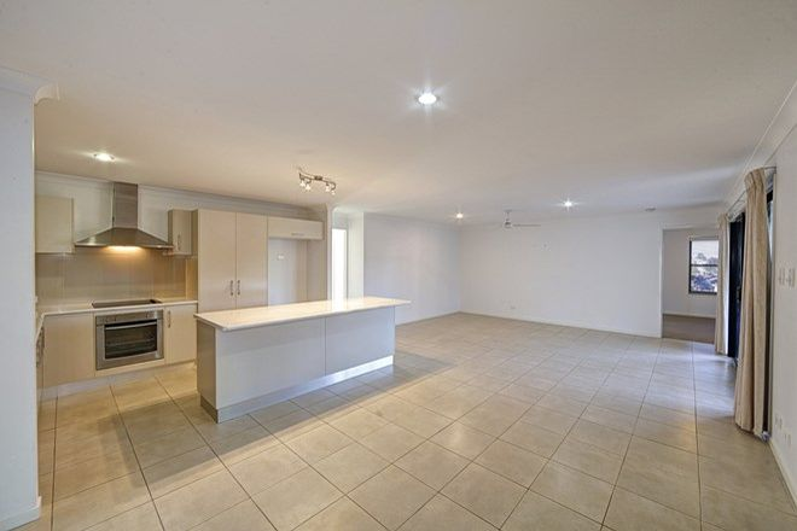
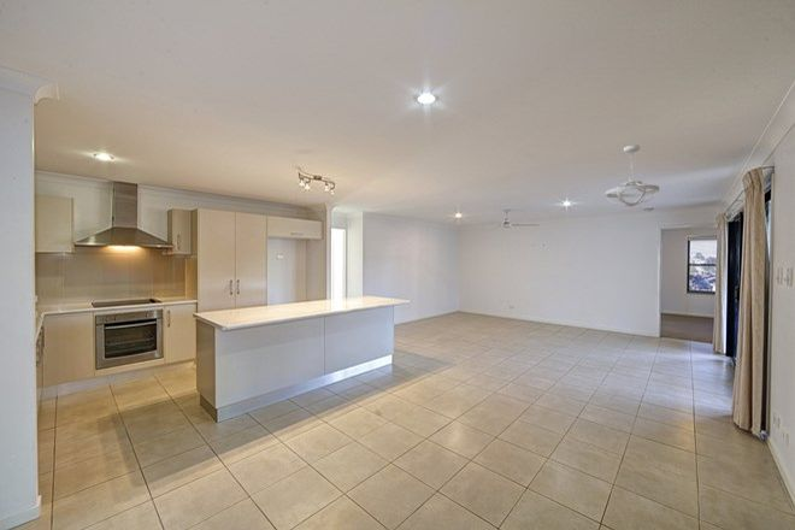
+ ceiling light fixture [603,143,660,208]
